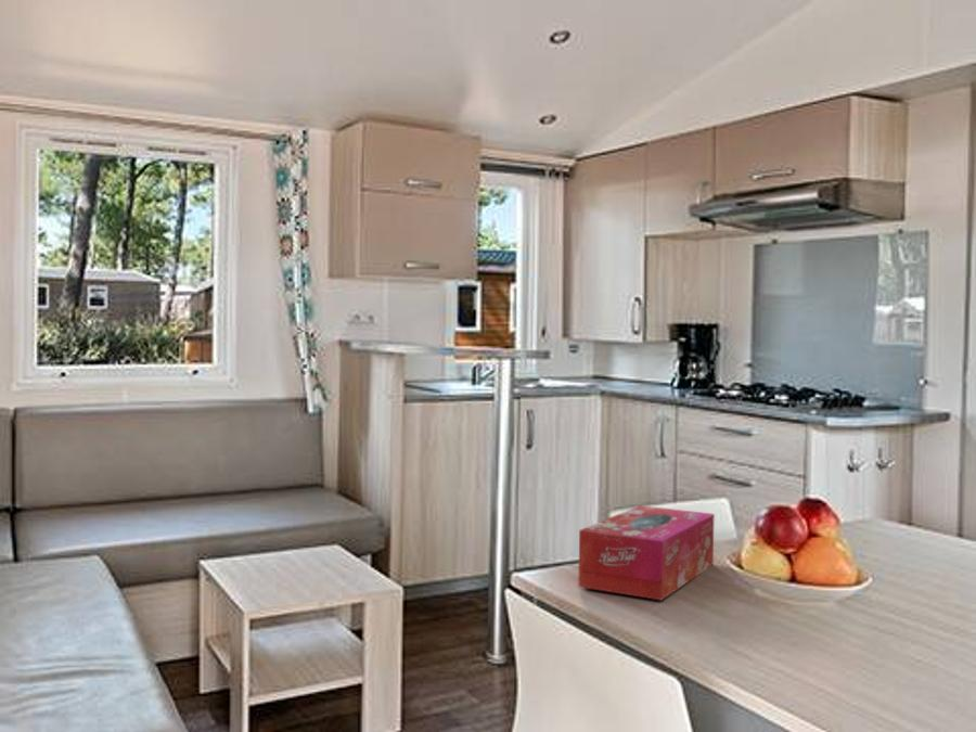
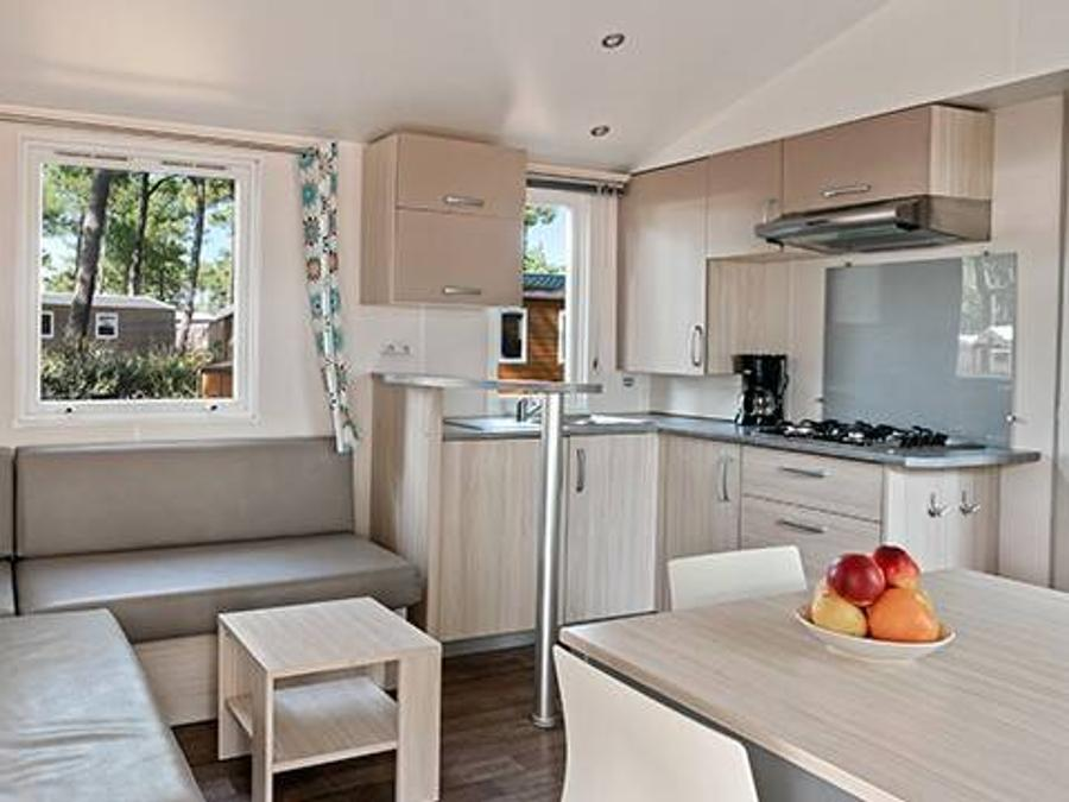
- tissue box [577,504,716,601]
